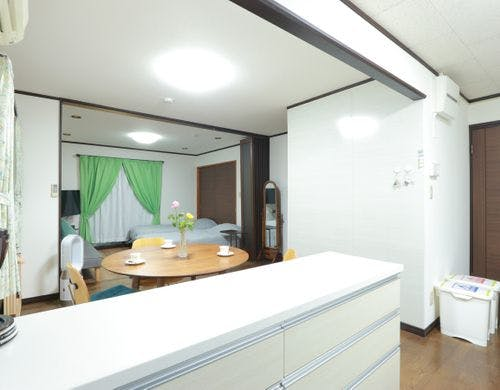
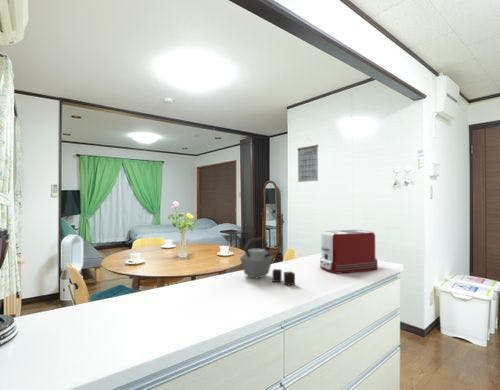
+ kettle [239,237,296,286]
+ calendar [296,138,319,183]
+ toaster [319,229,379,274]
